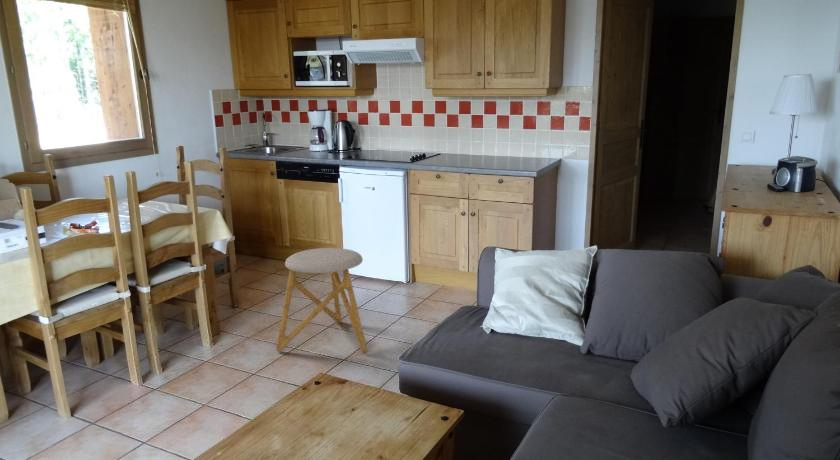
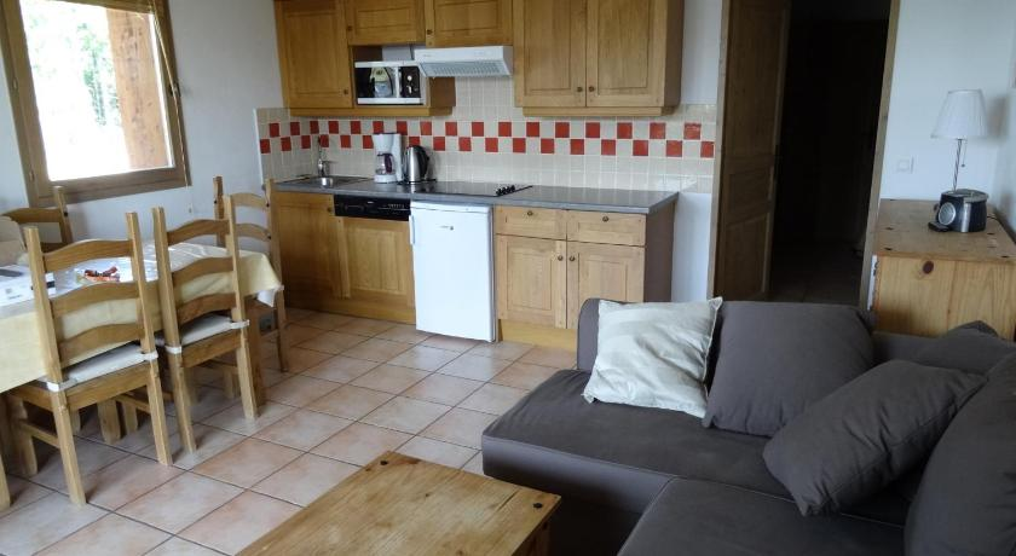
- stool [275,247,368,354]
